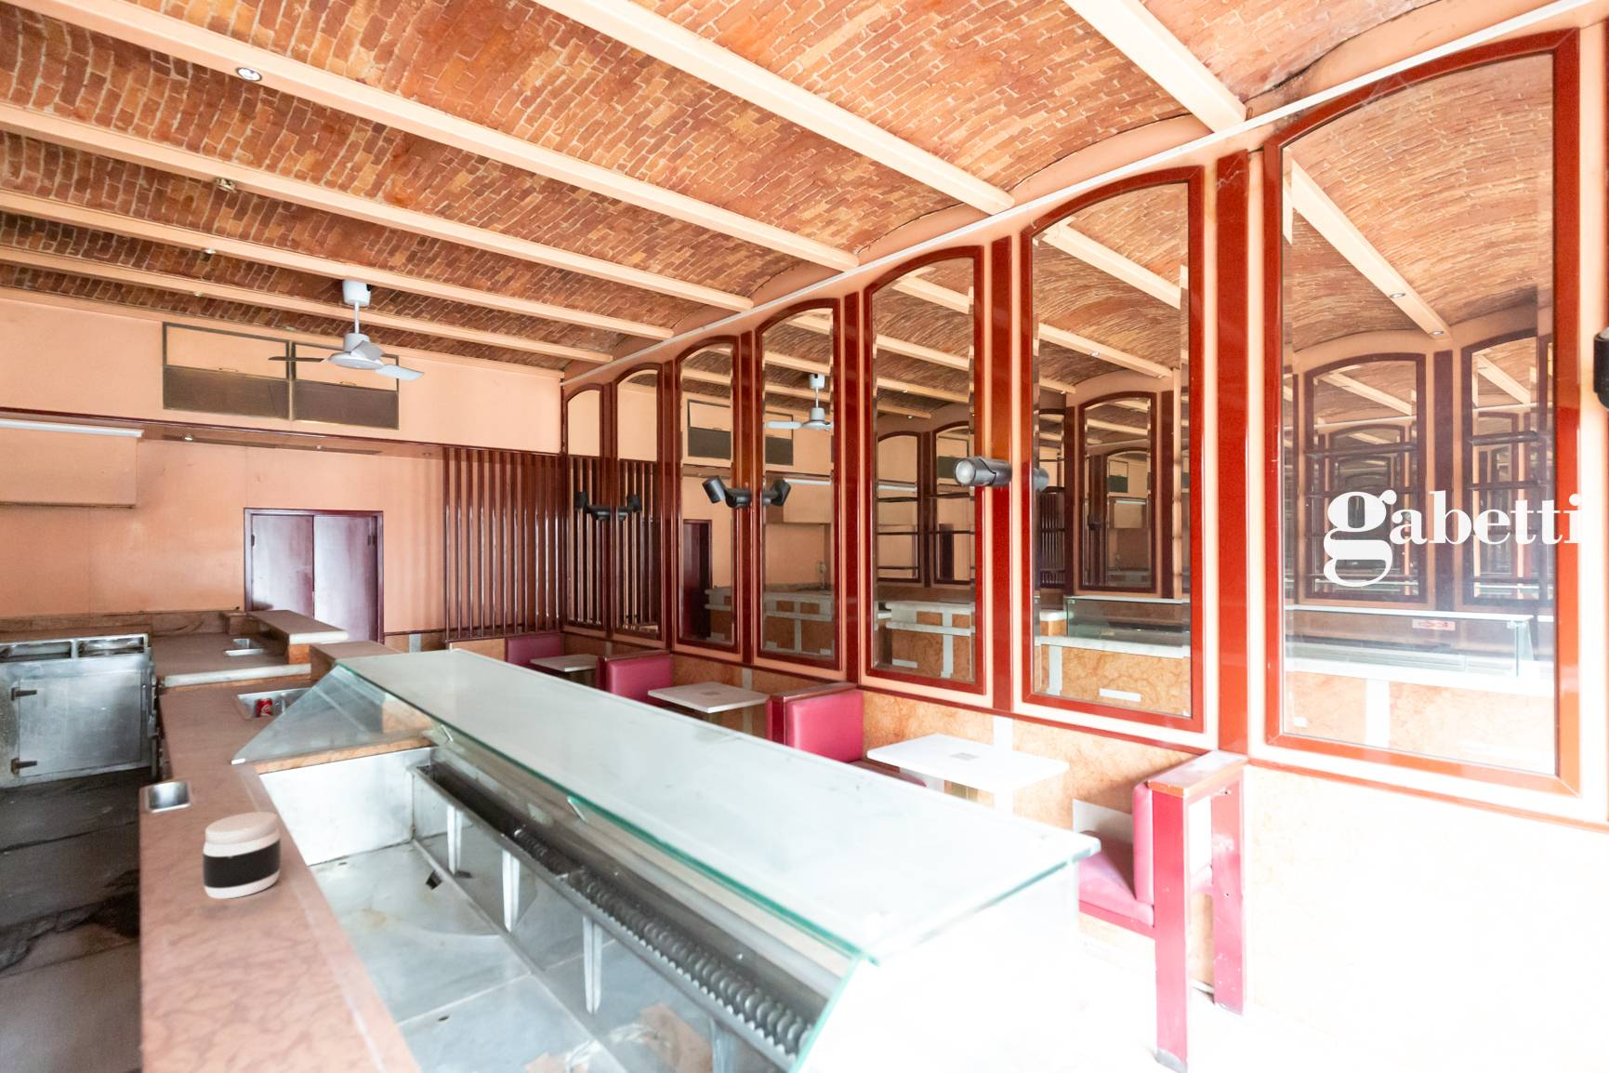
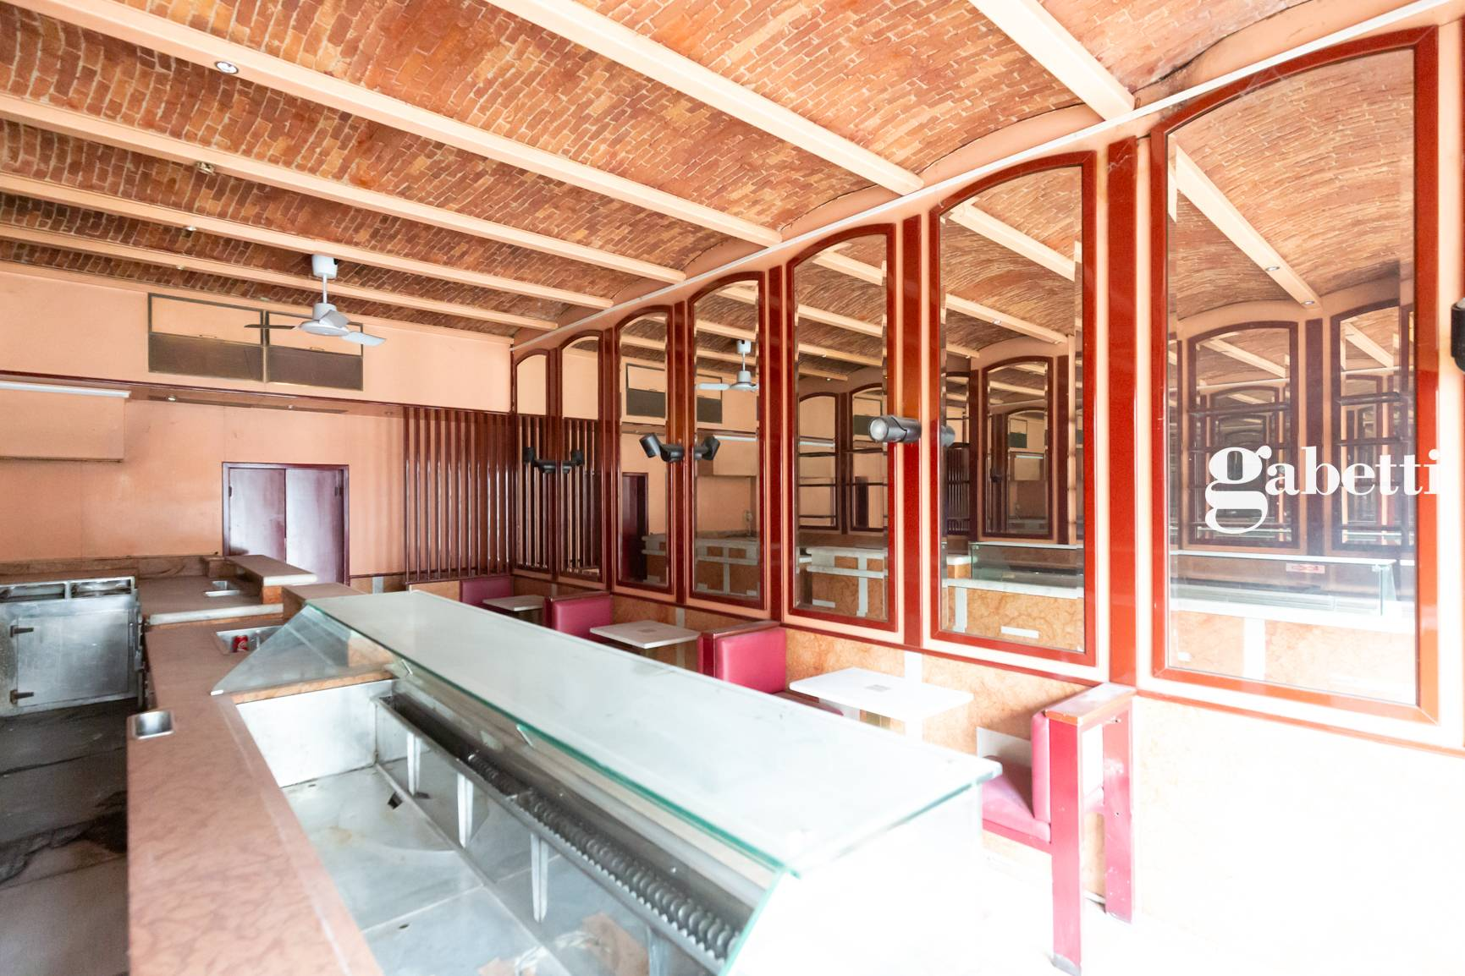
- jar [201,811,283,901]
